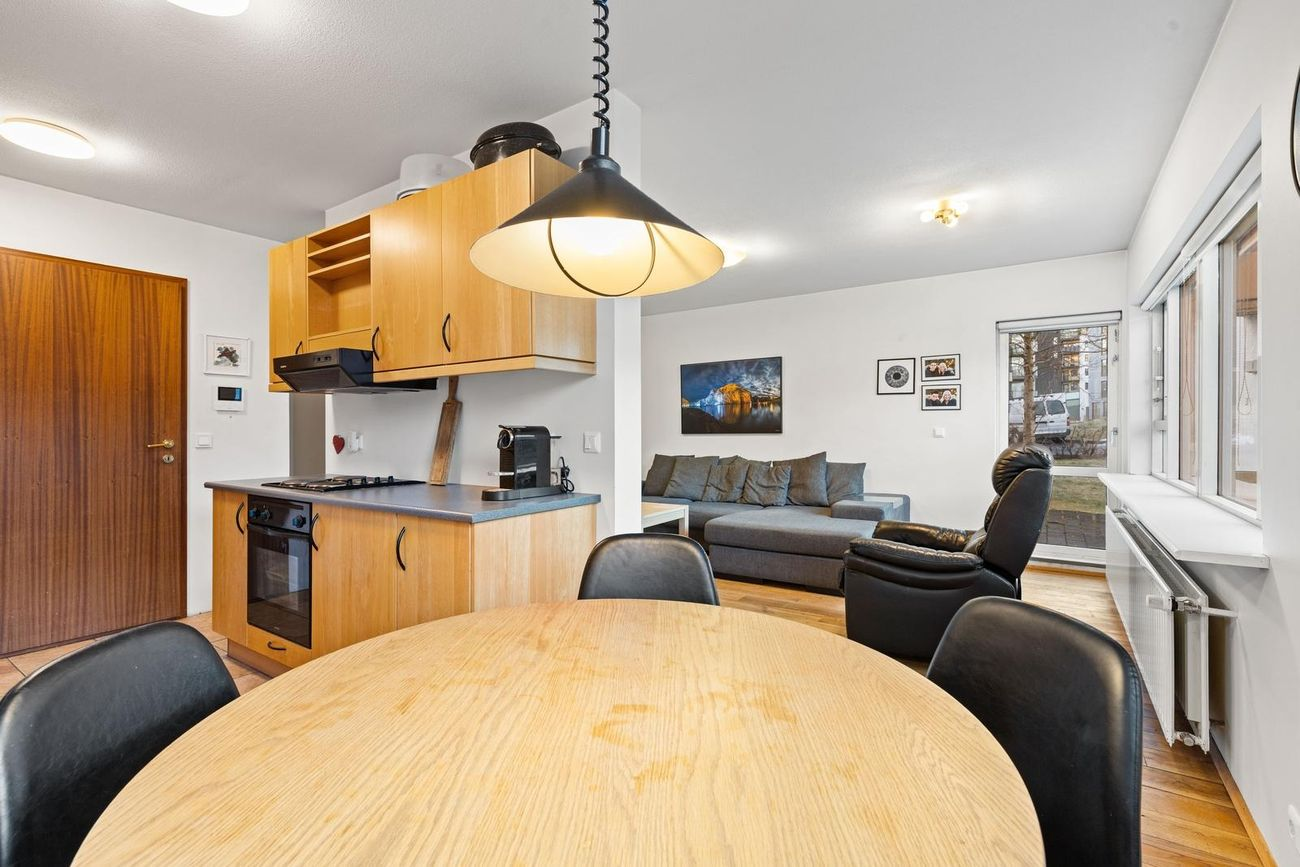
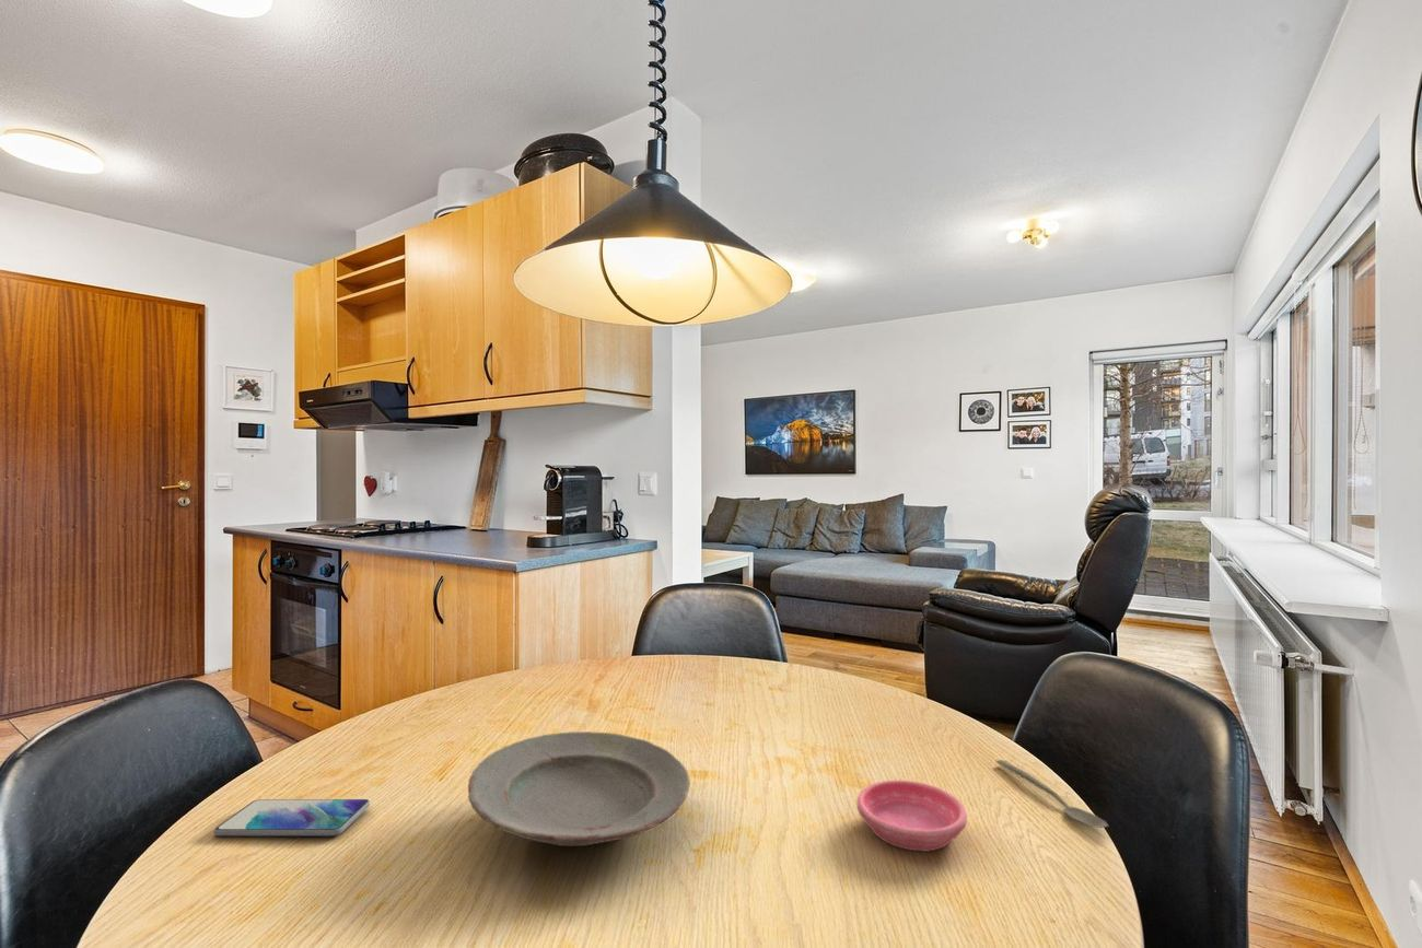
+ plate [467,730,691,847]
+ saucer [856,779,968,852]
+ smartphone [213,798,371,838]
+ spoon [995,759,1110,829]
